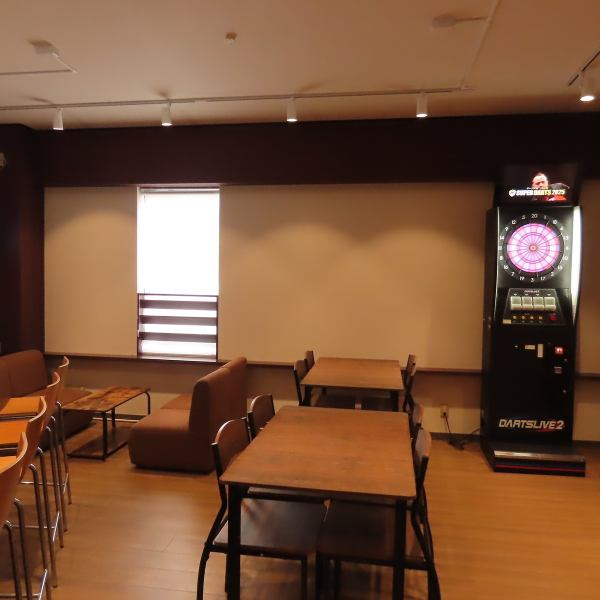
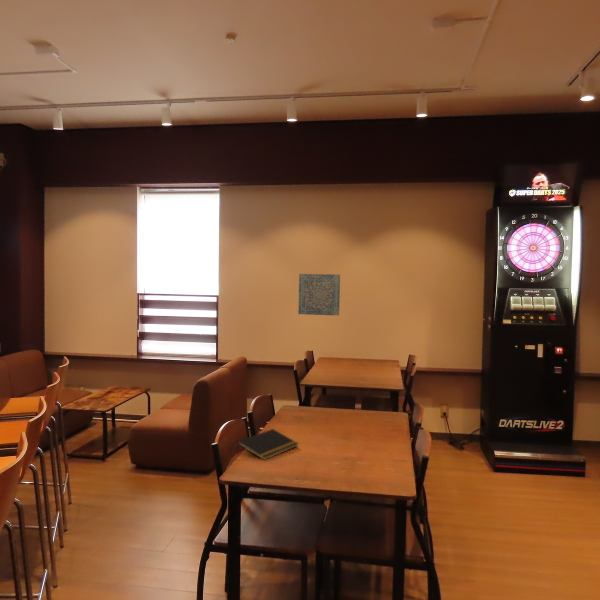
+ notepad [236,428,300,461]
+ wall art [297,273,341,317]
